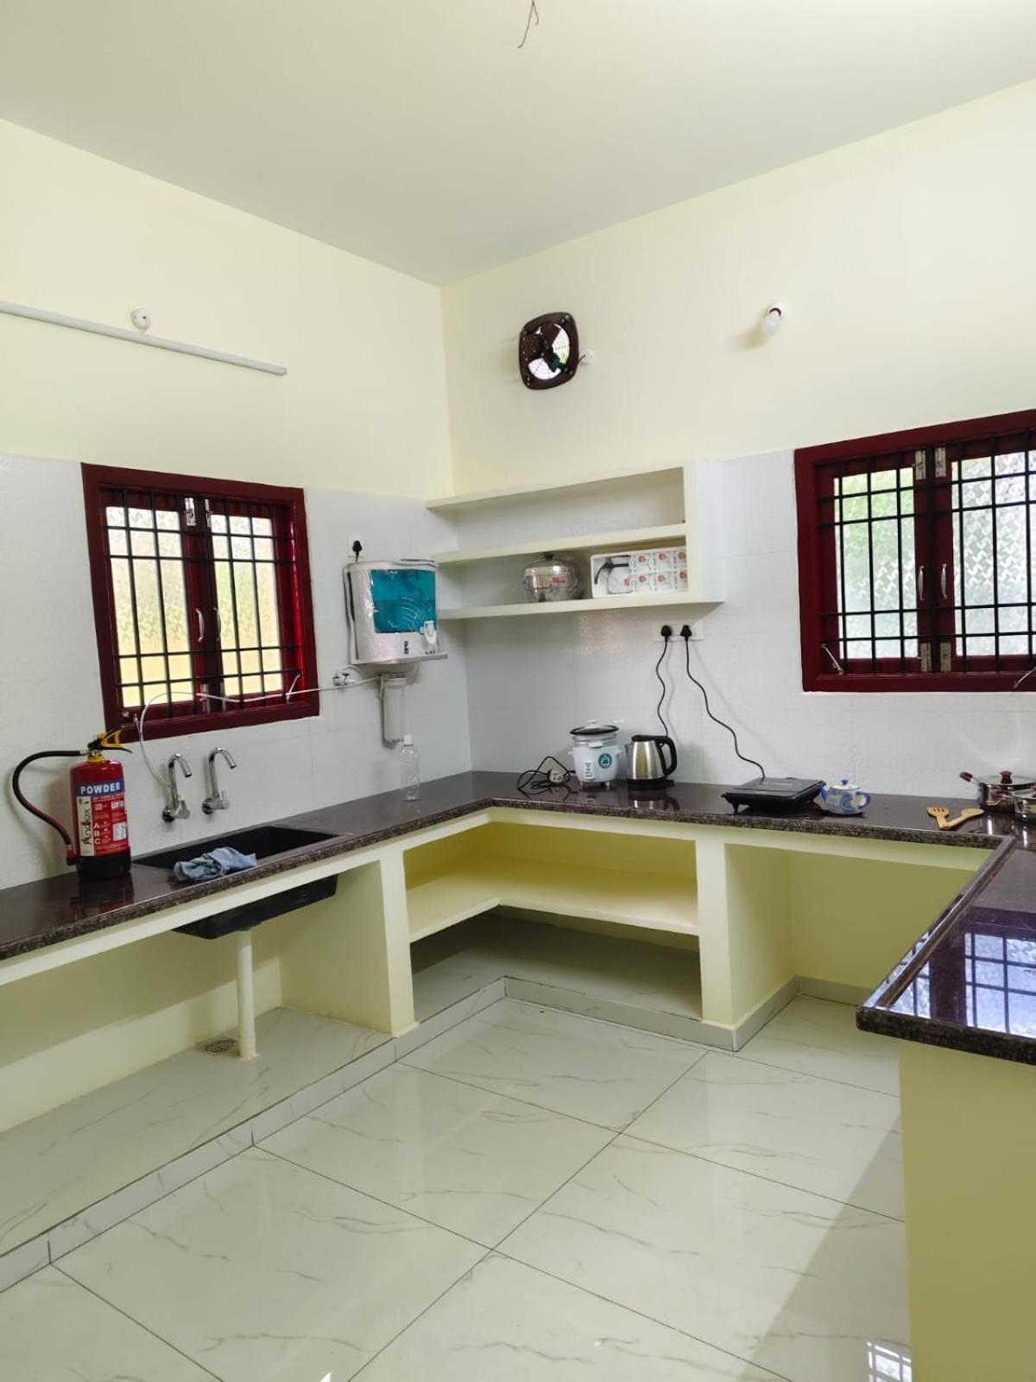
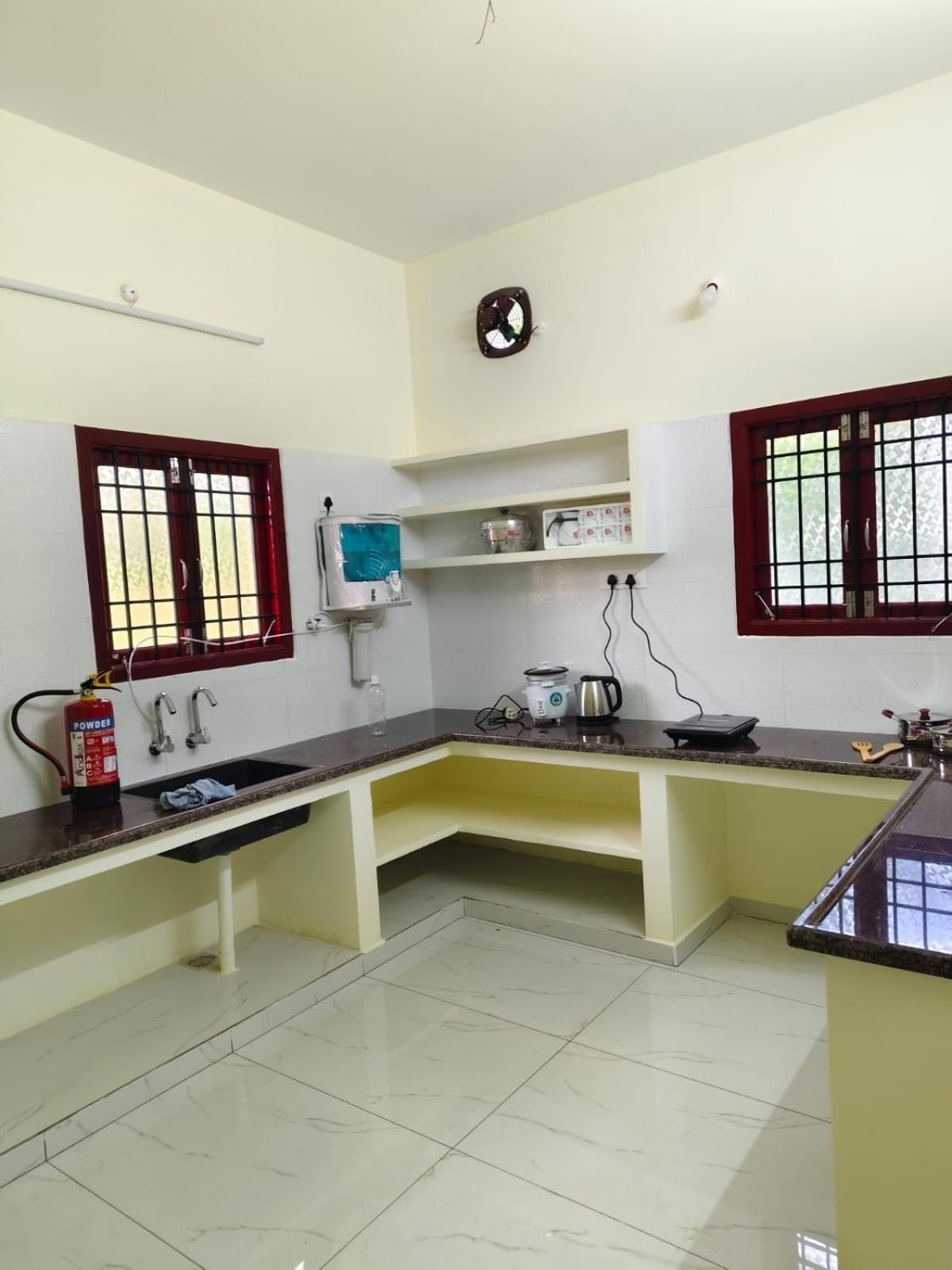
- teapot [815,778,872,815]
